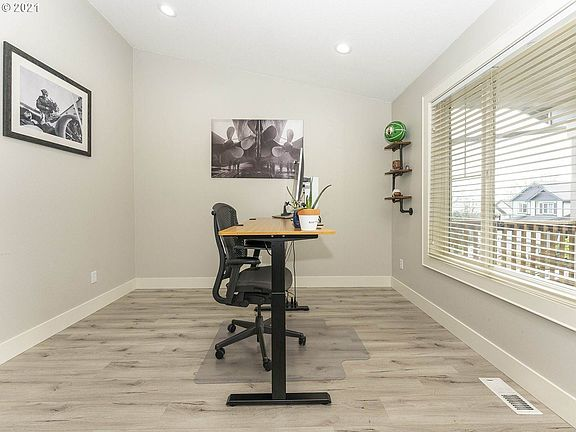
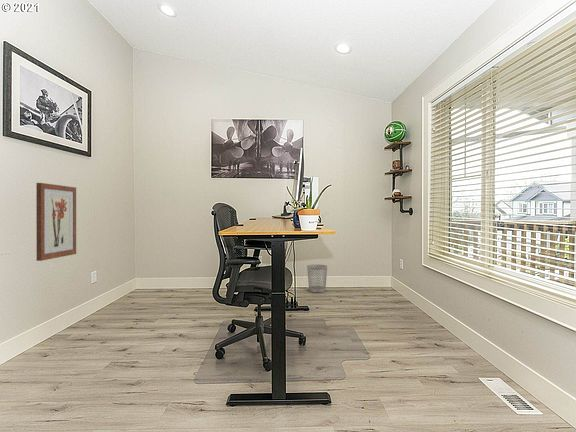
+ wastebasket [306,264,328,293]
+ wall art [35,182,77,262]
